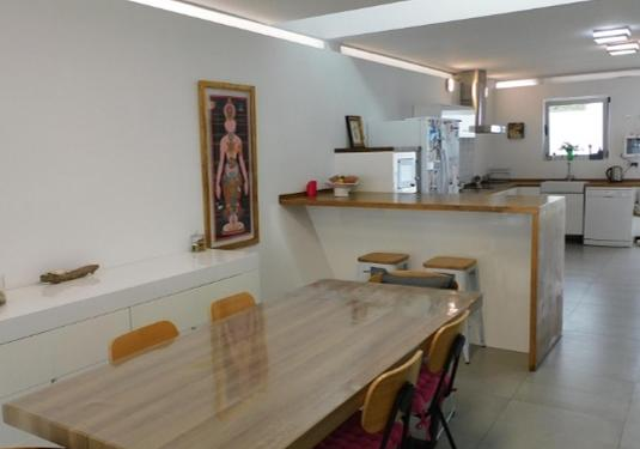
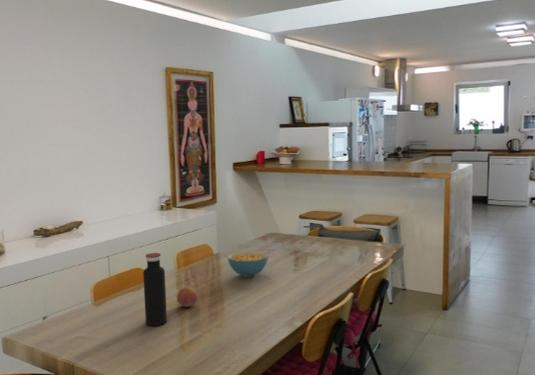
+ cereal bowl [227,250,269,278]
+ fruit [176,286,199,308]
+ water bottle [142,252,168,327]
